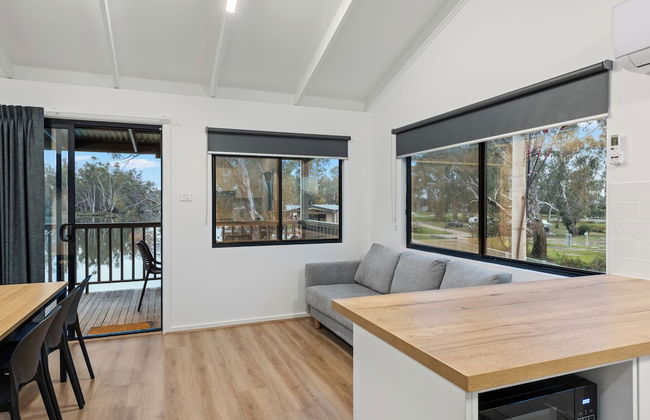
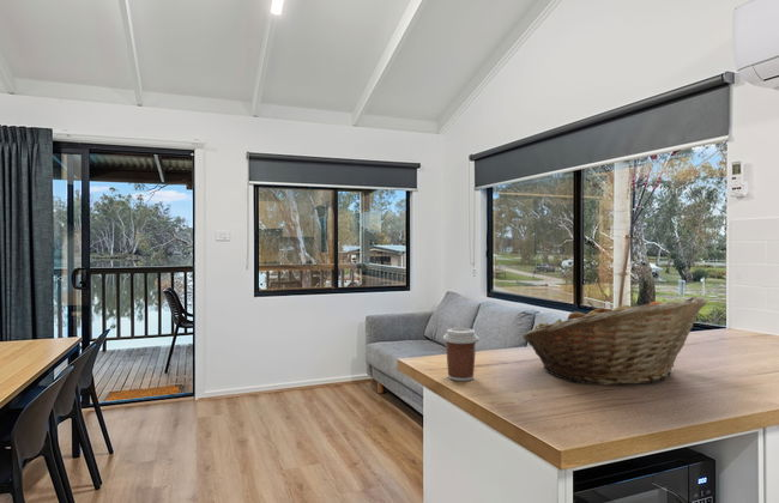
+ fruit basket [523,296,708,387]
+ coffee cup [442,327,481,382]
